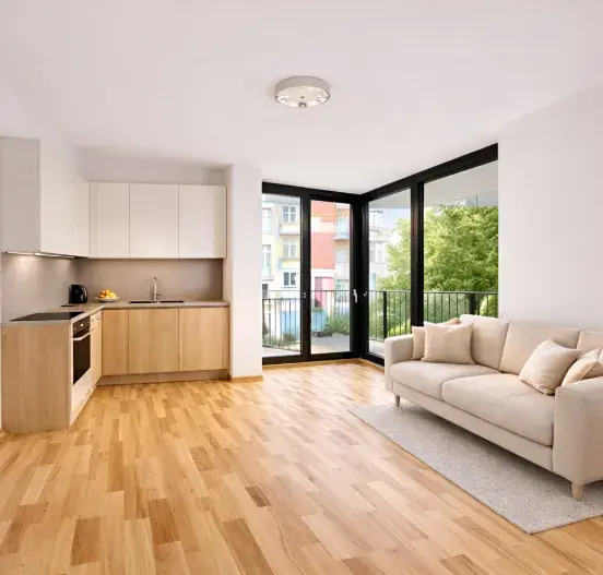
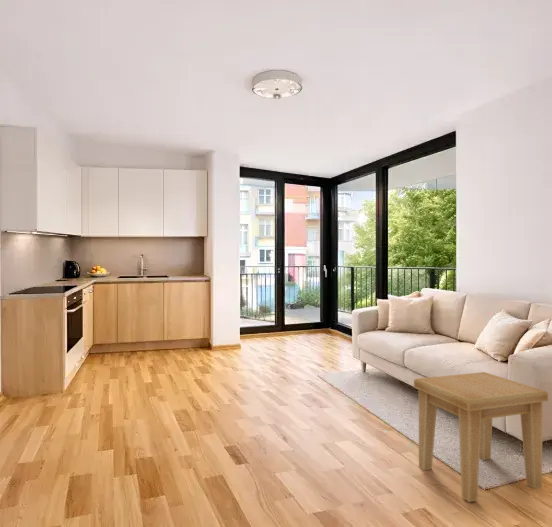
+ side table [413,371,549,503]
